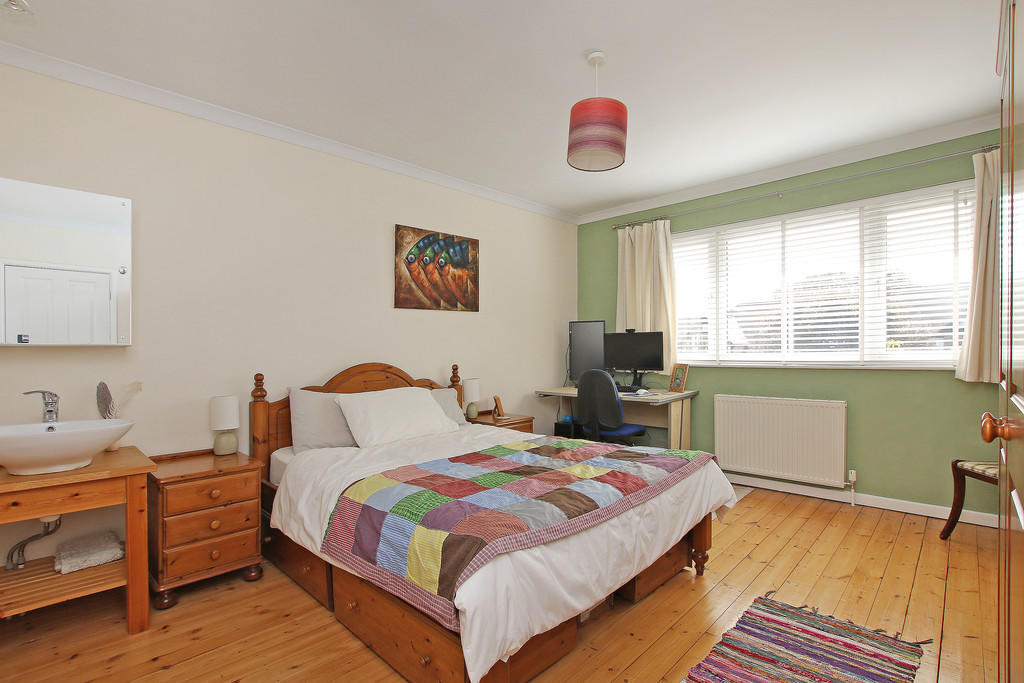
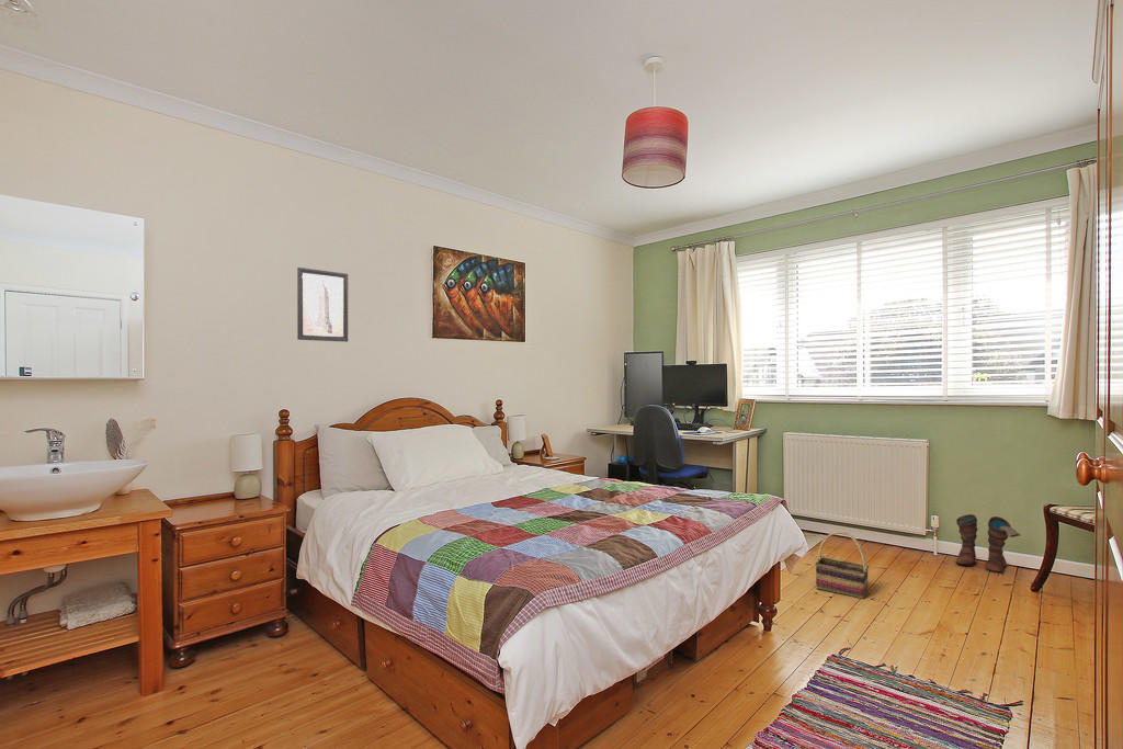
+ basket [814,530,870,600]
+ boots [954,513,1022,574]
+ wall art [296,266,349,343]
